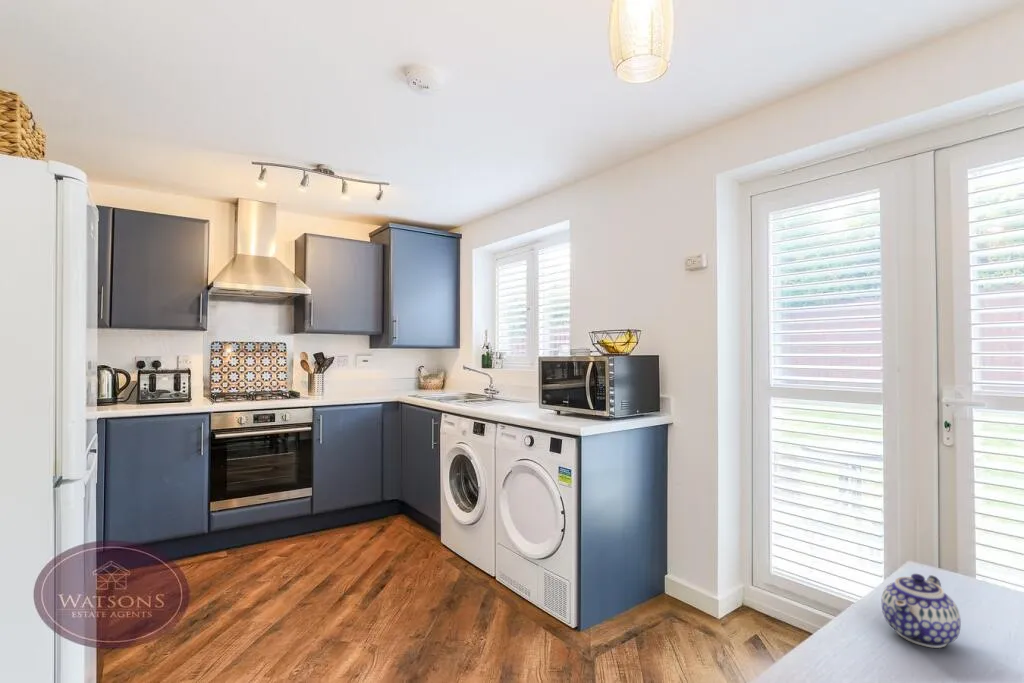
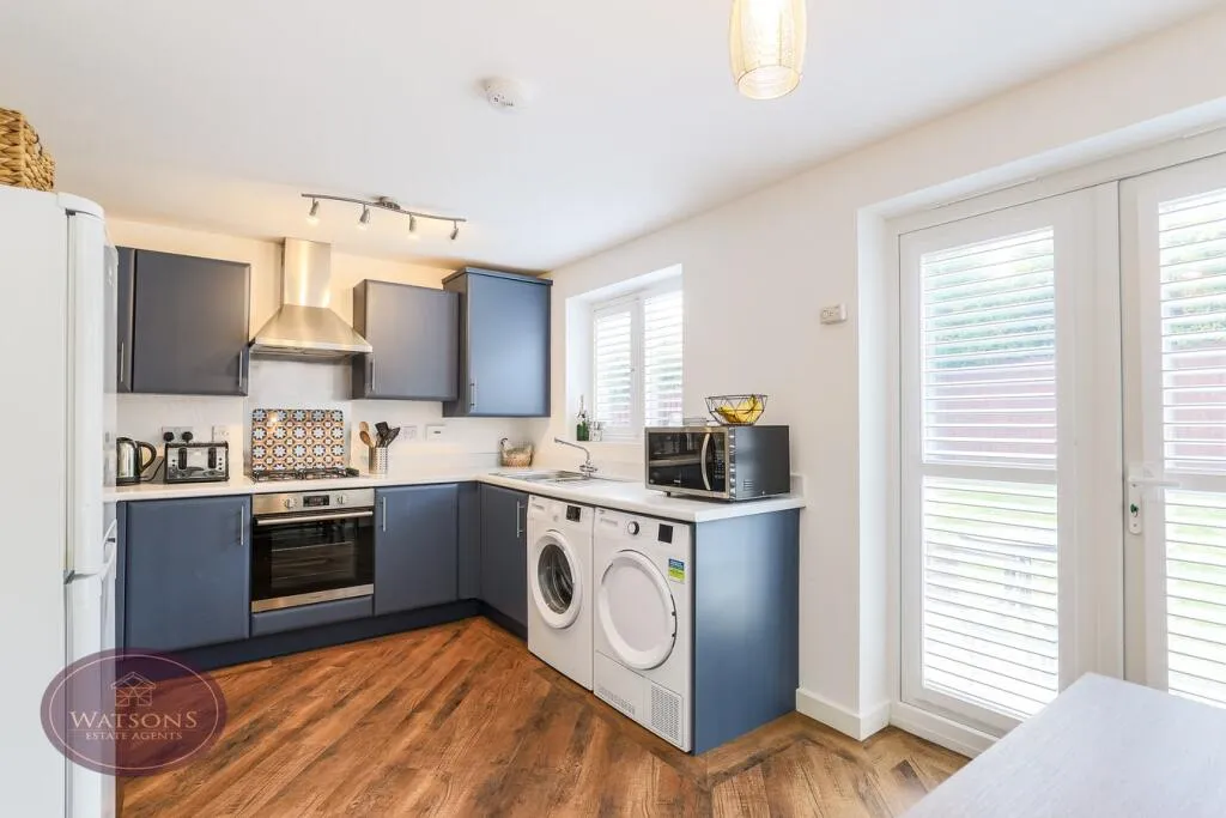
- teapot [880,573,962,649]
